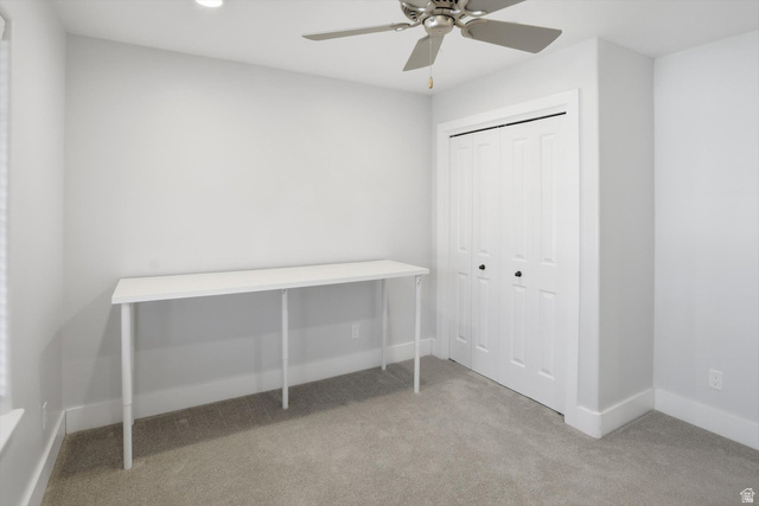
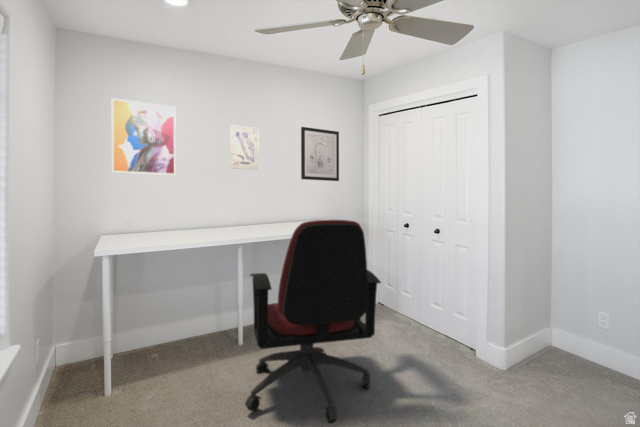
+ wall art [111,97,177,176]
+ wall art [300,126,340,182]
+ office chair [244,219,382,425]
+ wall art [229,124,260,171]
